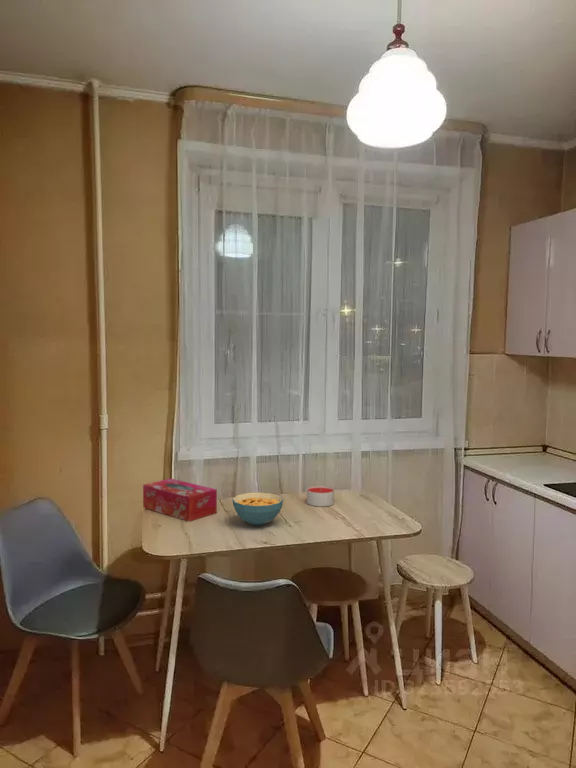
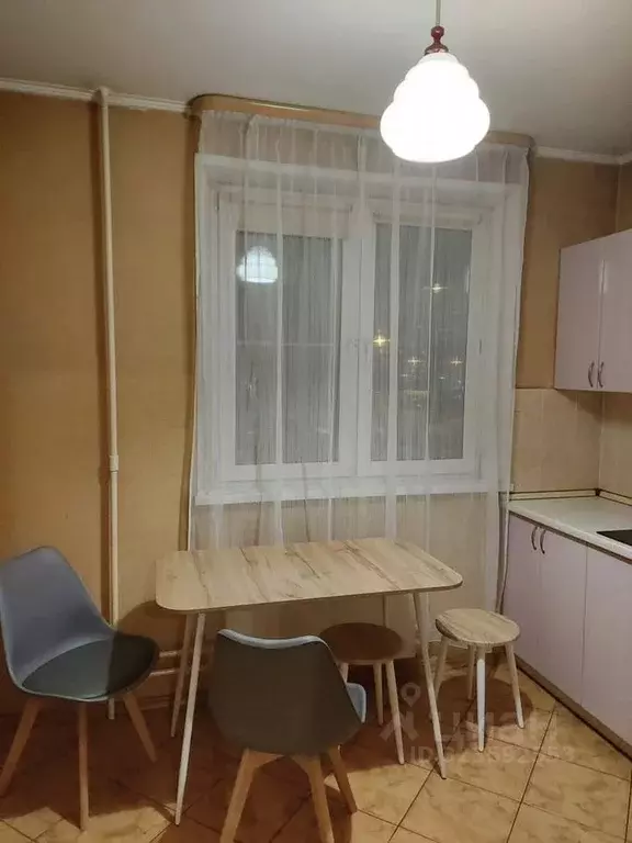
- tissue box [142,478,218,522]
- cereal bowl [231,491,284,527]
- candle [306,485,335,507]
